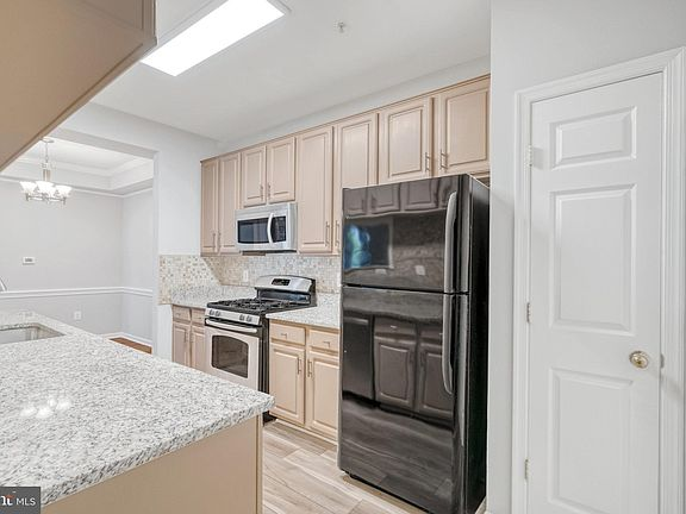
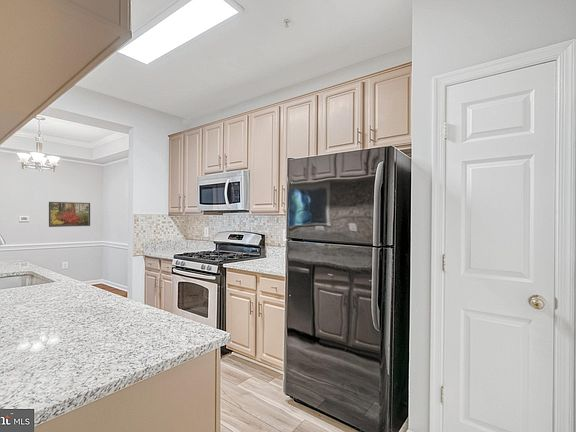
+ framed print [48,201,91,228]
